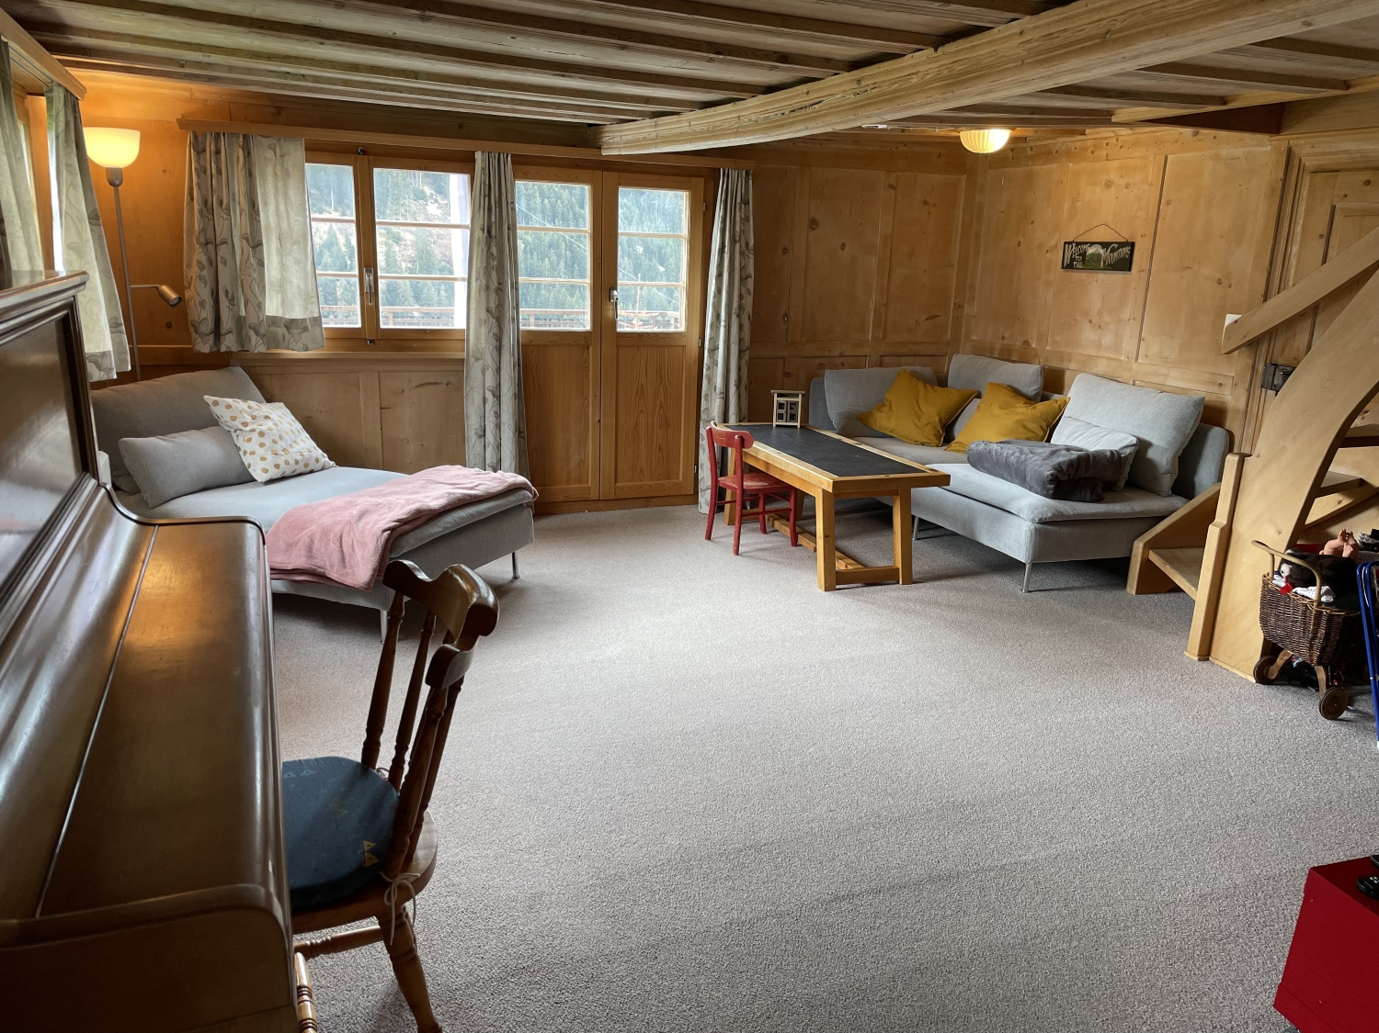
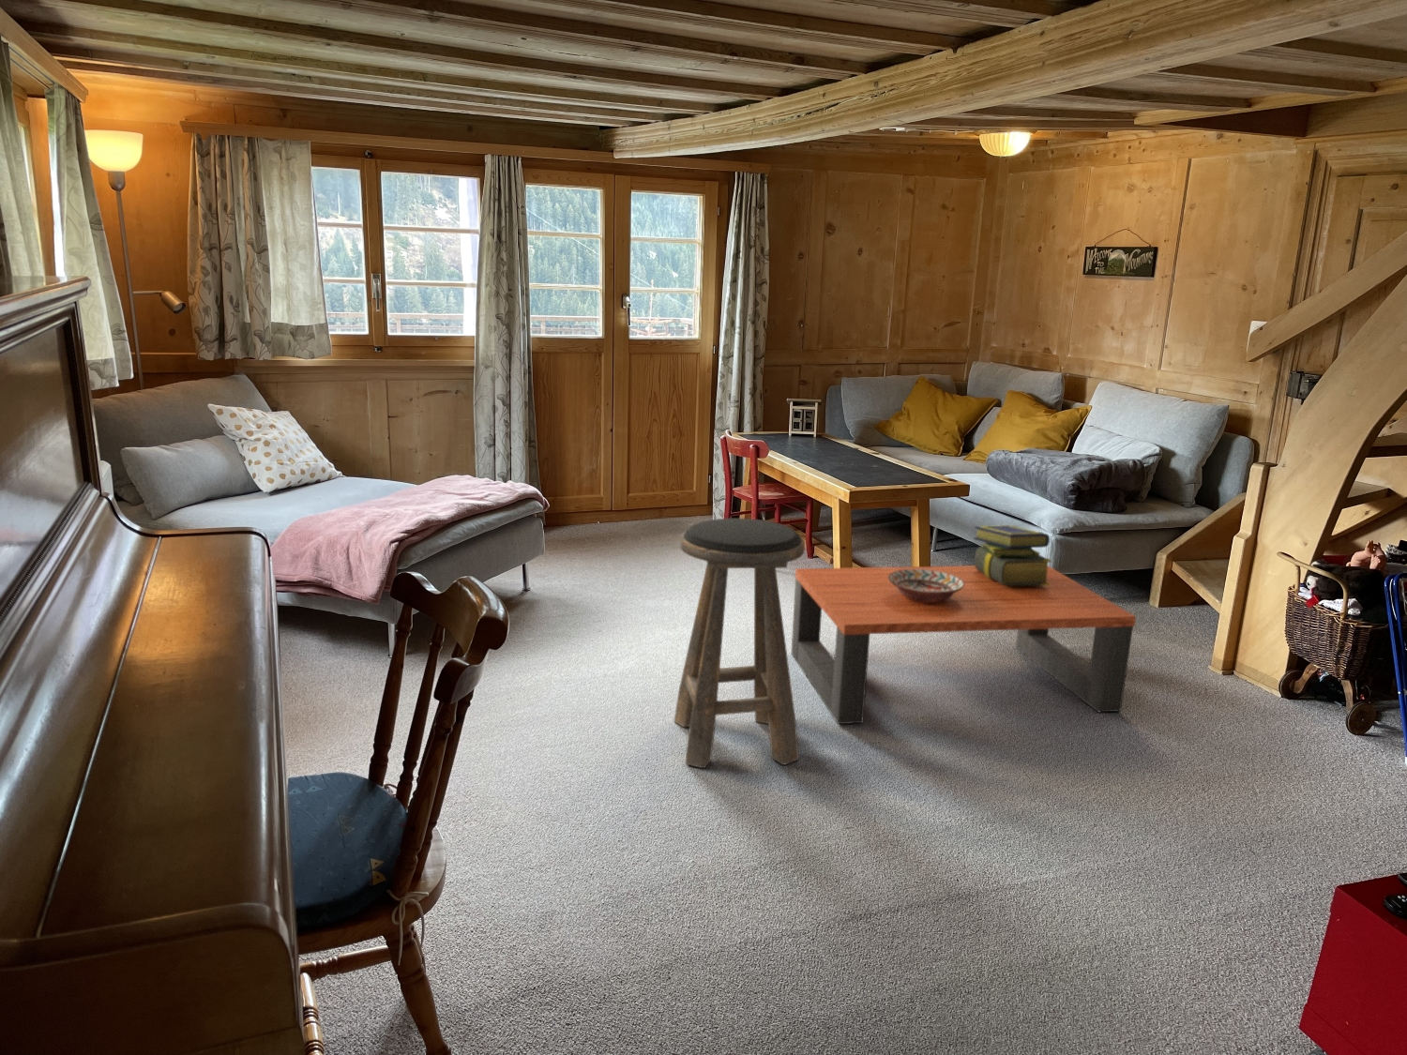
+ stool [674,518,805,769]
+ stack of books [973,524,1052,586]
+ decorative bowl [889,570,964,603]
+ coffee table [791,564,1137,725]
